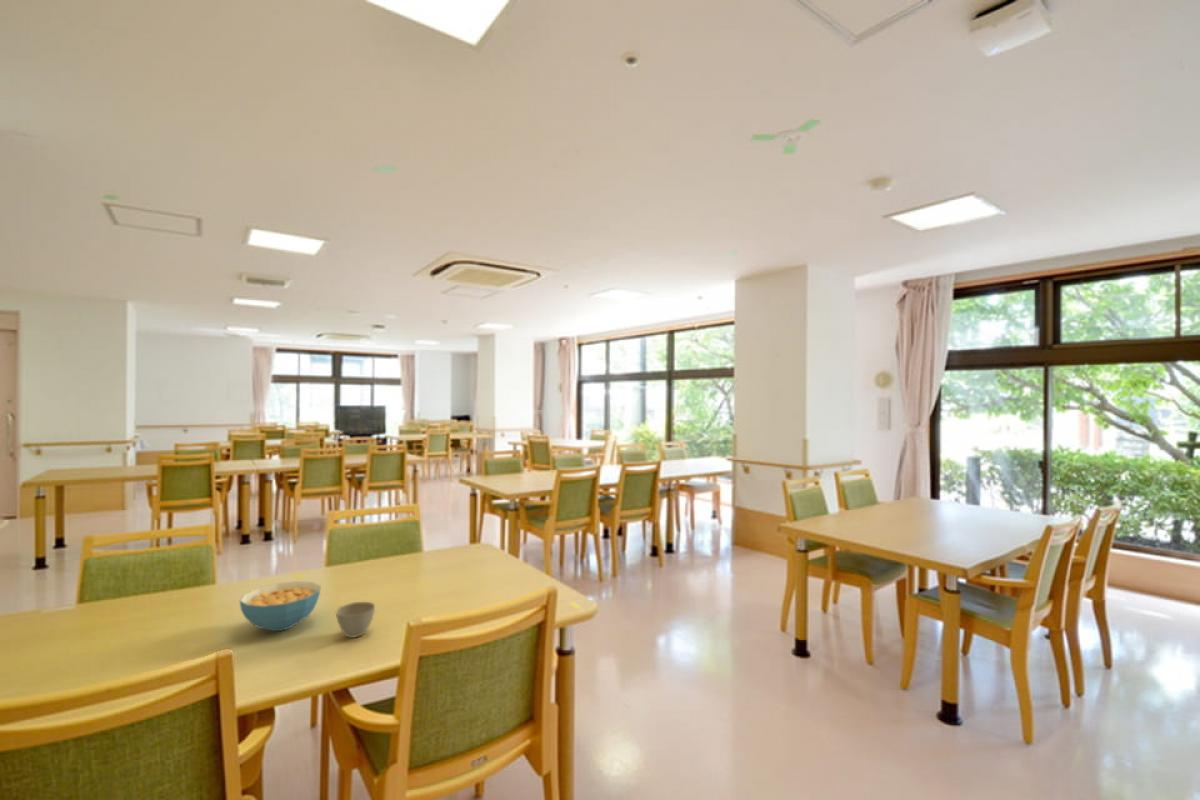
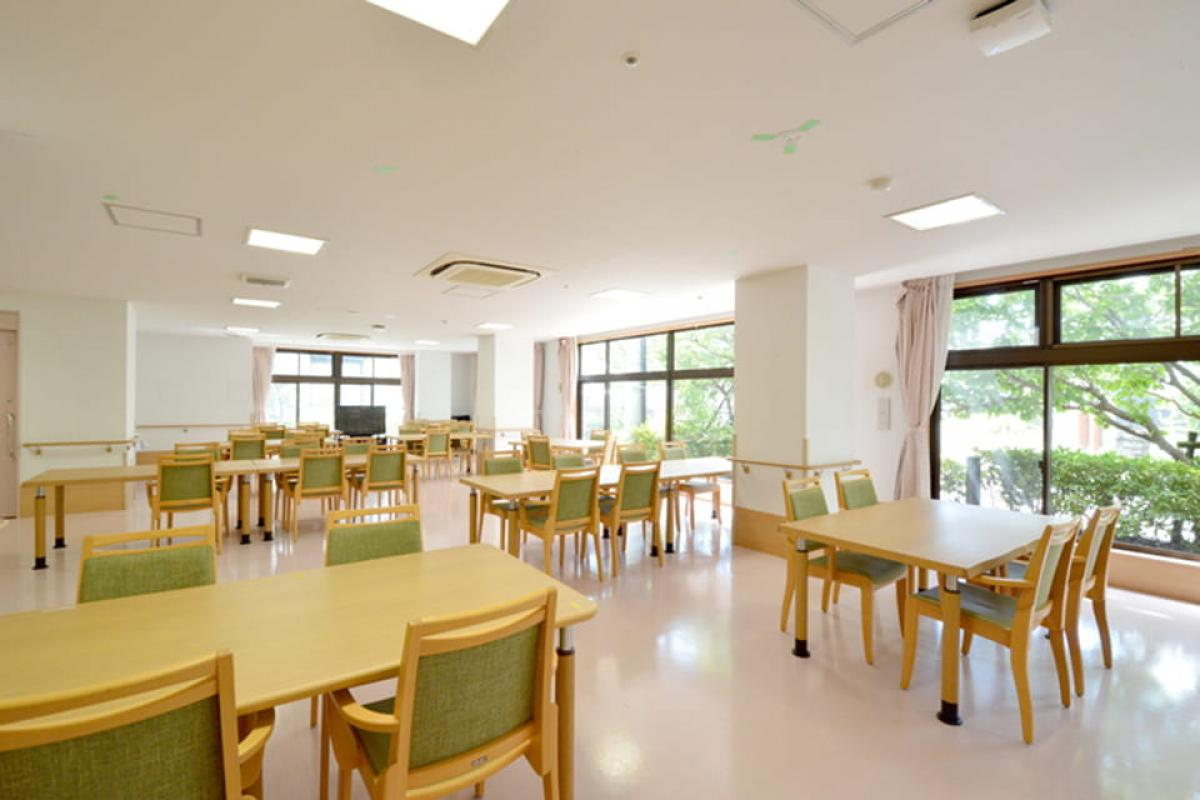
- flower pot [335,601,376,639]
- cereal bowl [239,580,322,632]
